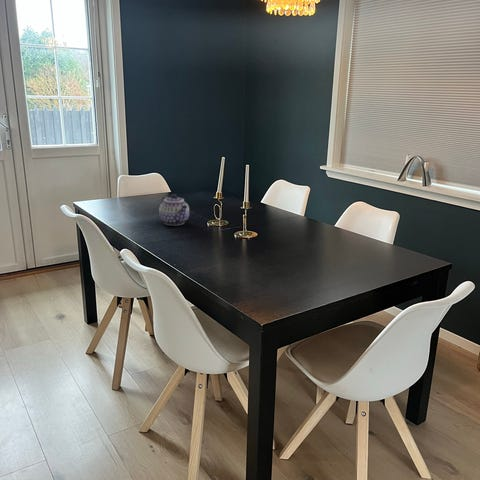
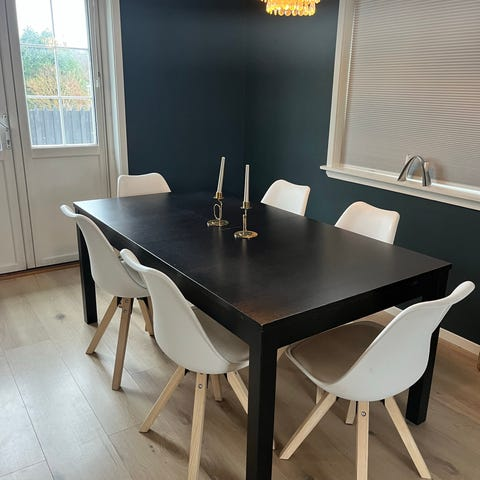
- teapot [158,193,190,226]
